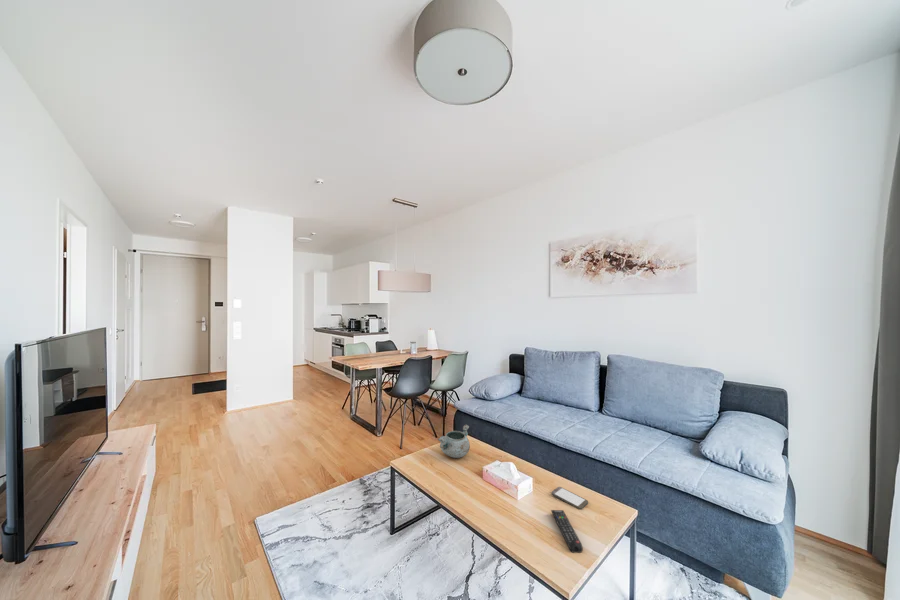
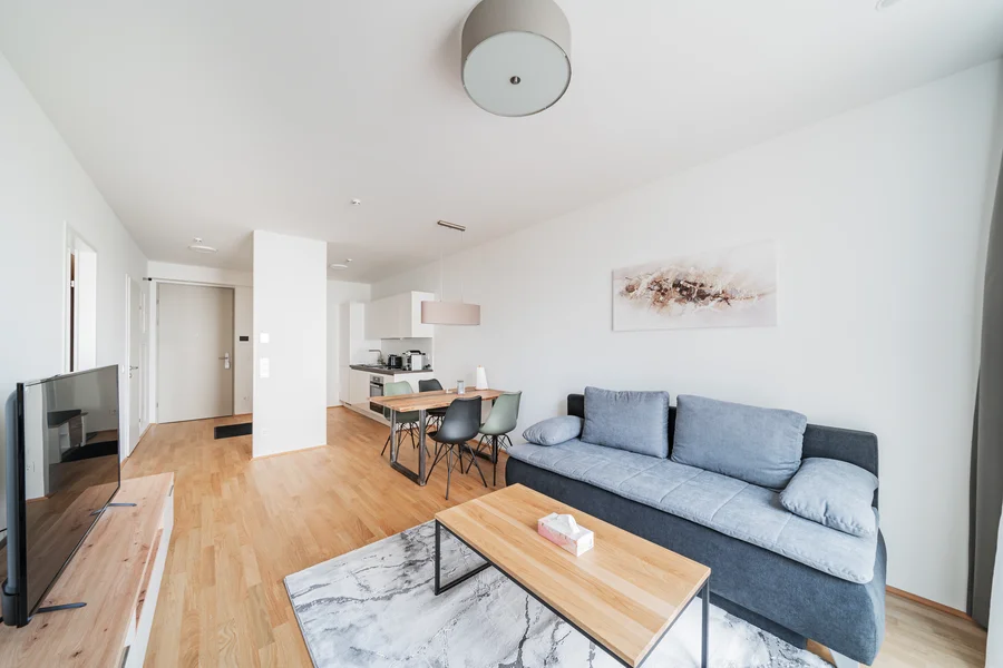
- remote control [550,509,584,554]
- decorative bowl [437,424,471,459]
- smartphone [551,486,589,510]
